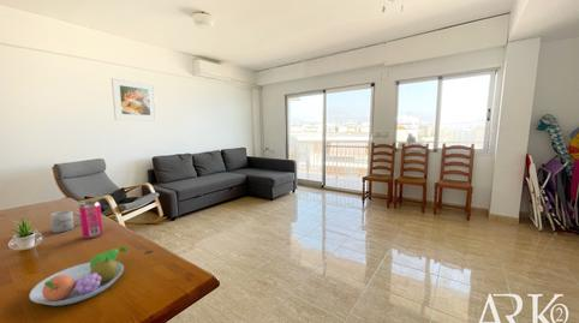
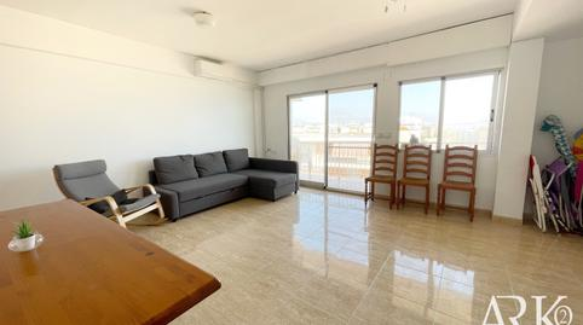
- beverage can [78,199,105,239]
- fruit bowl [29,246,129,306]
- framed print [111,77,157,122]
- mug [48,209,80,234]
